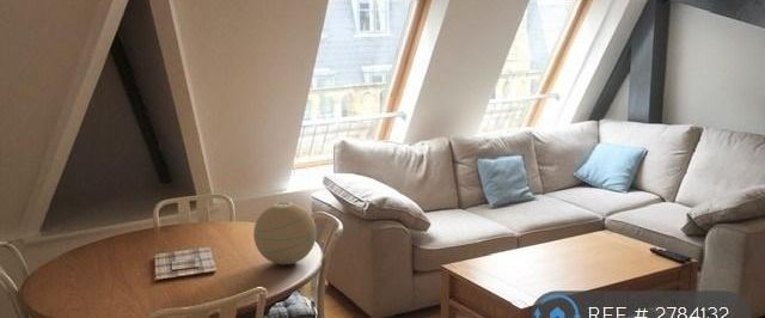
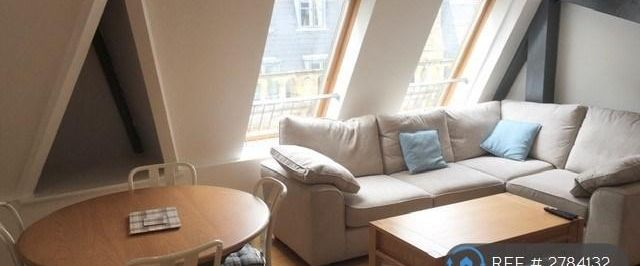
- decorative orb [252,201,318,265]
